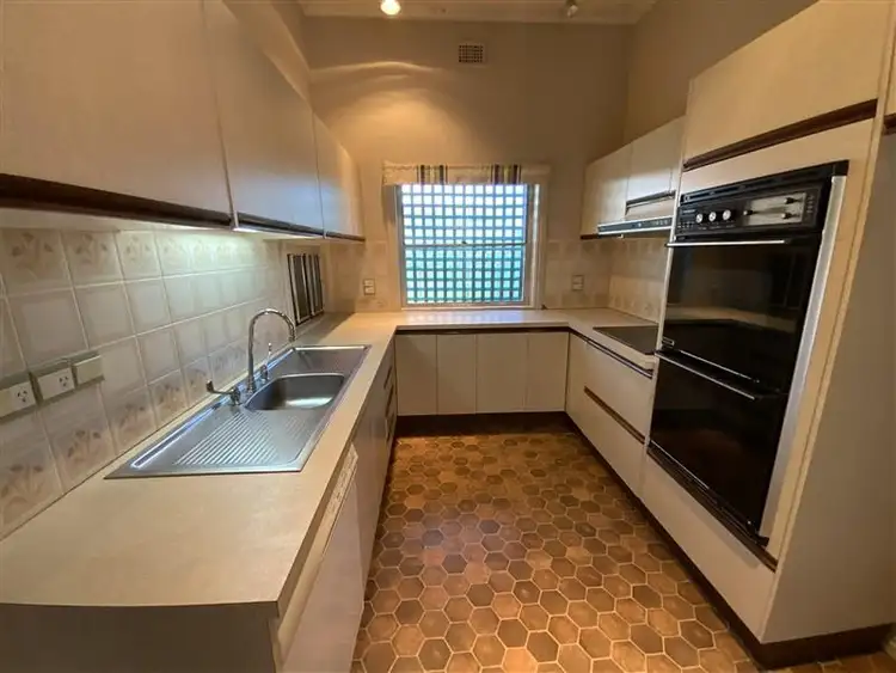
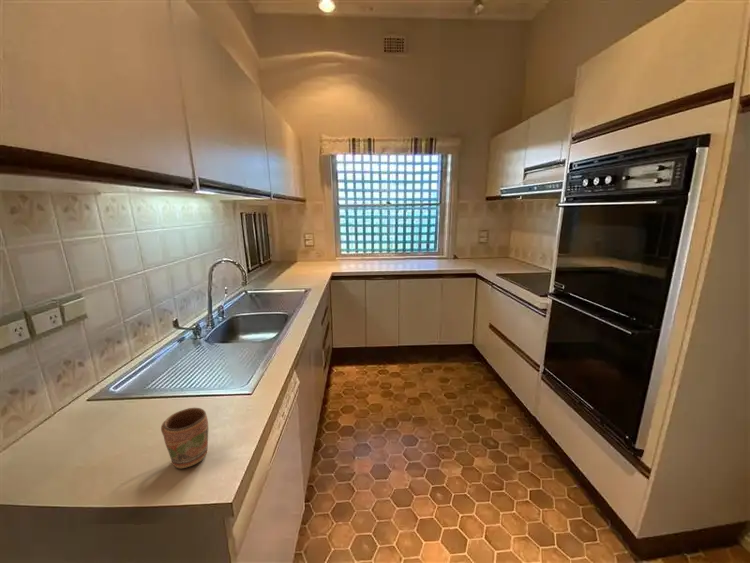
+ mug [160,407,209,469]
